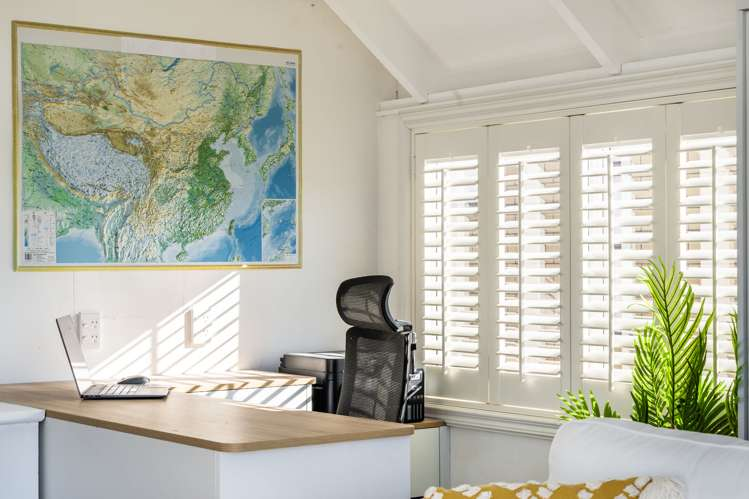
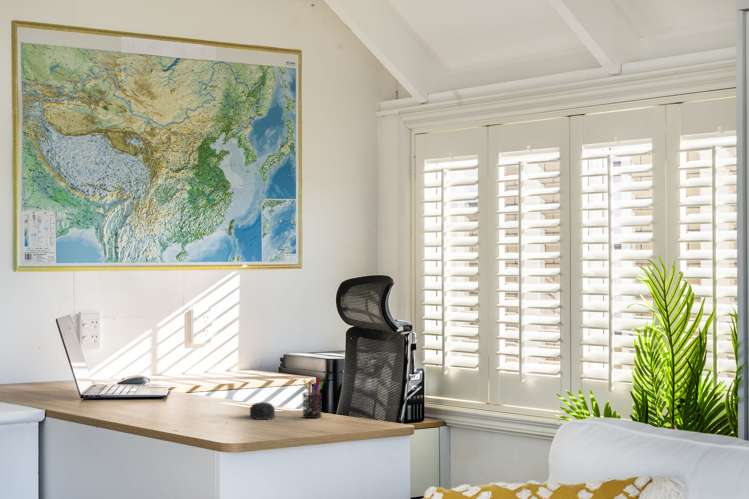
+ computer mouse [249,401,276,421]
+ pen holder [301,376,324,419]
